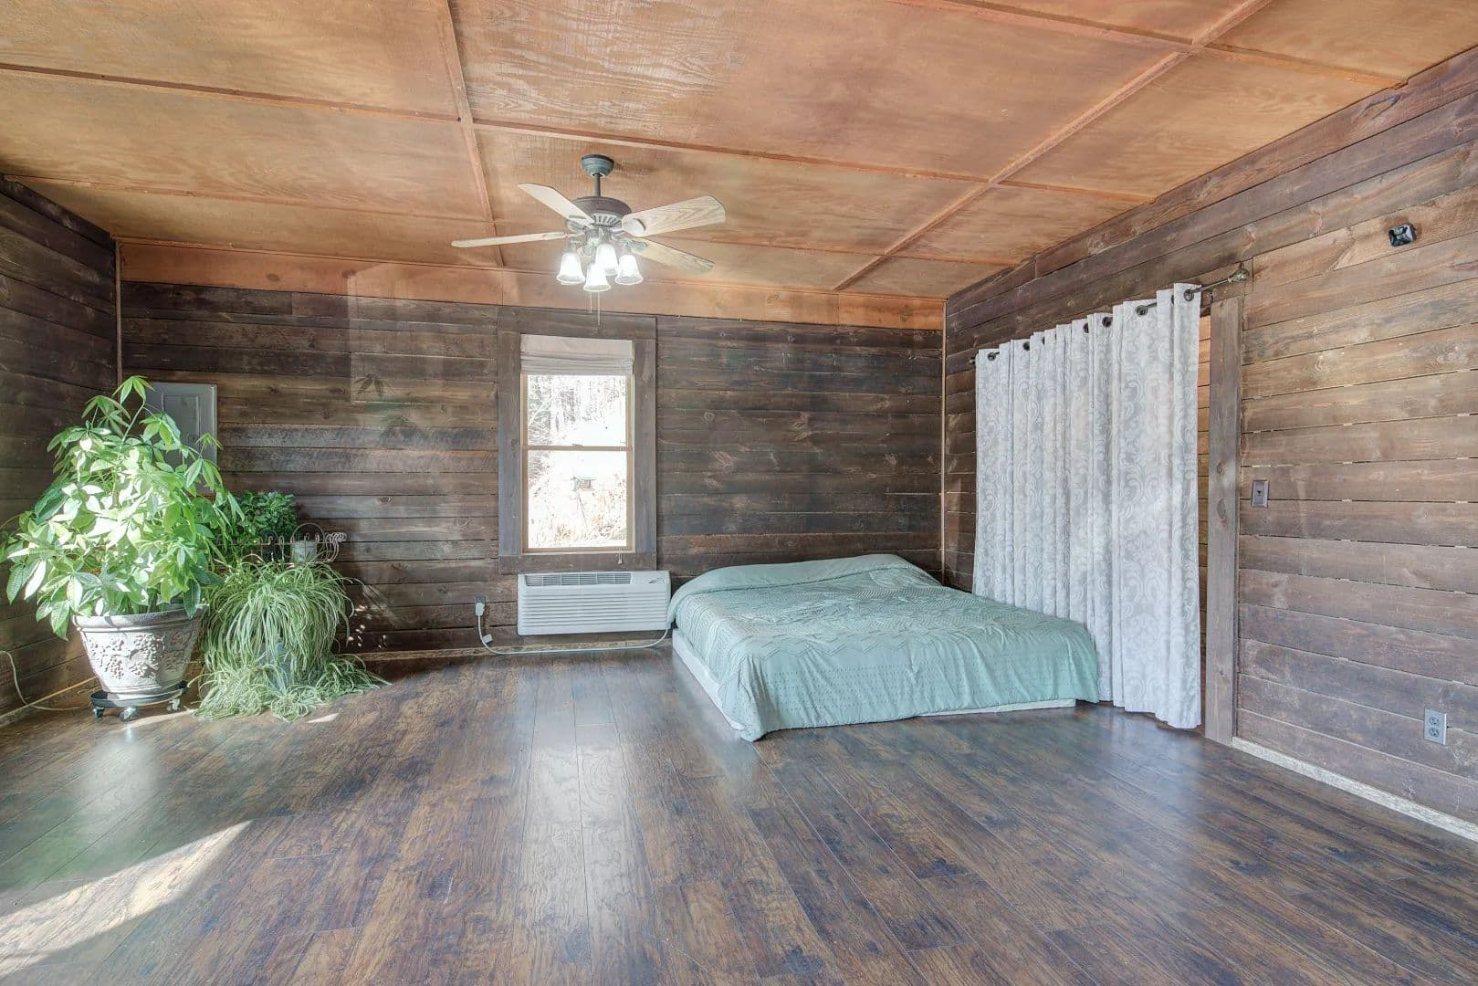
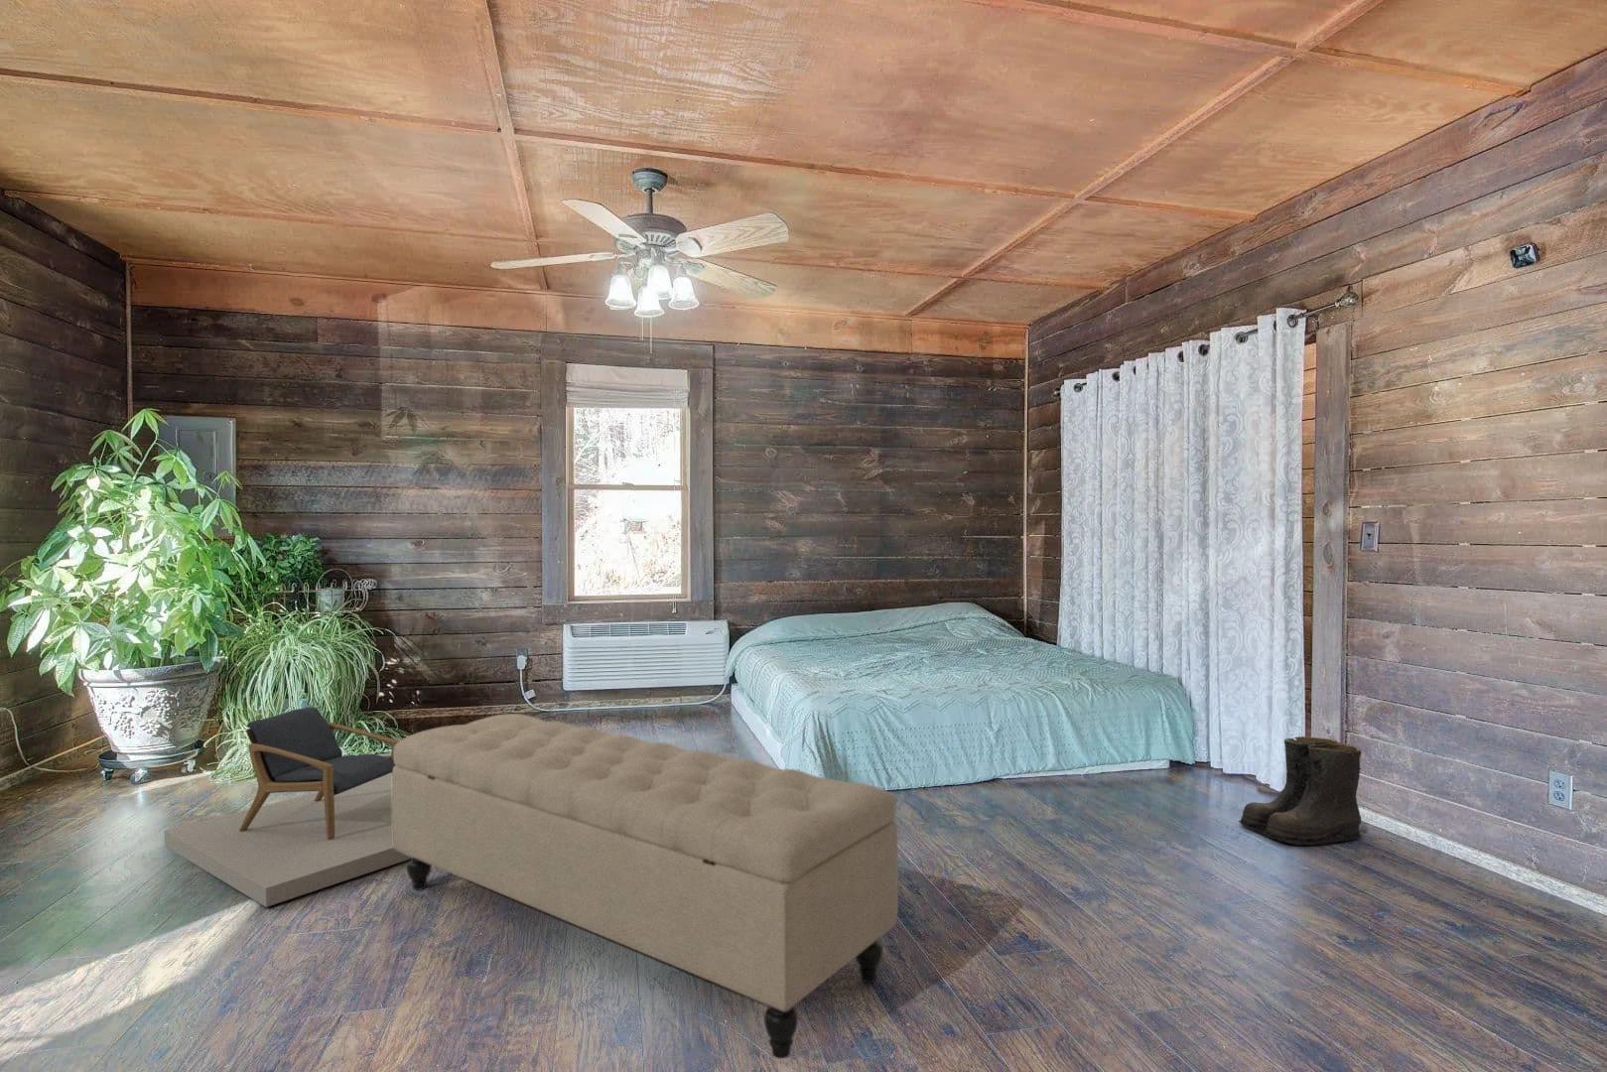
+ boots [1237,736,1366,846]
+ armchair [164,706,412,908]
+ bench [391,713,900,1060]
